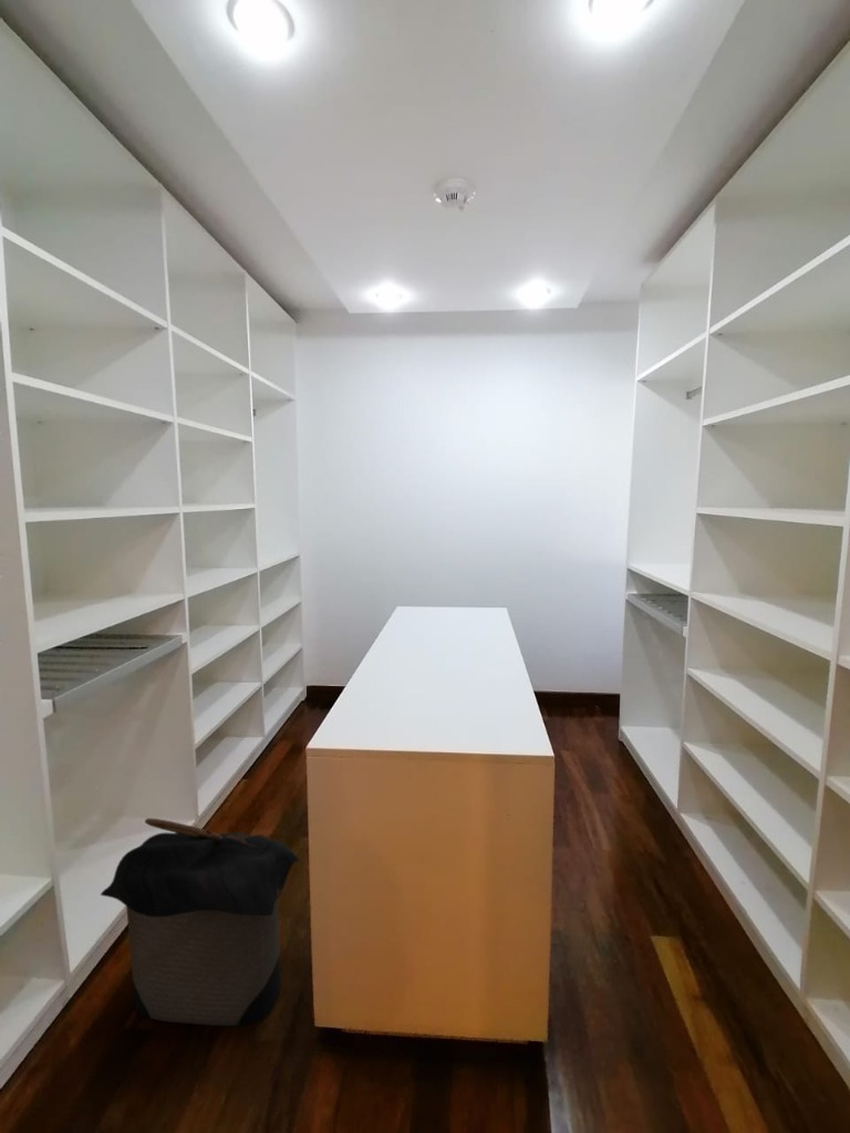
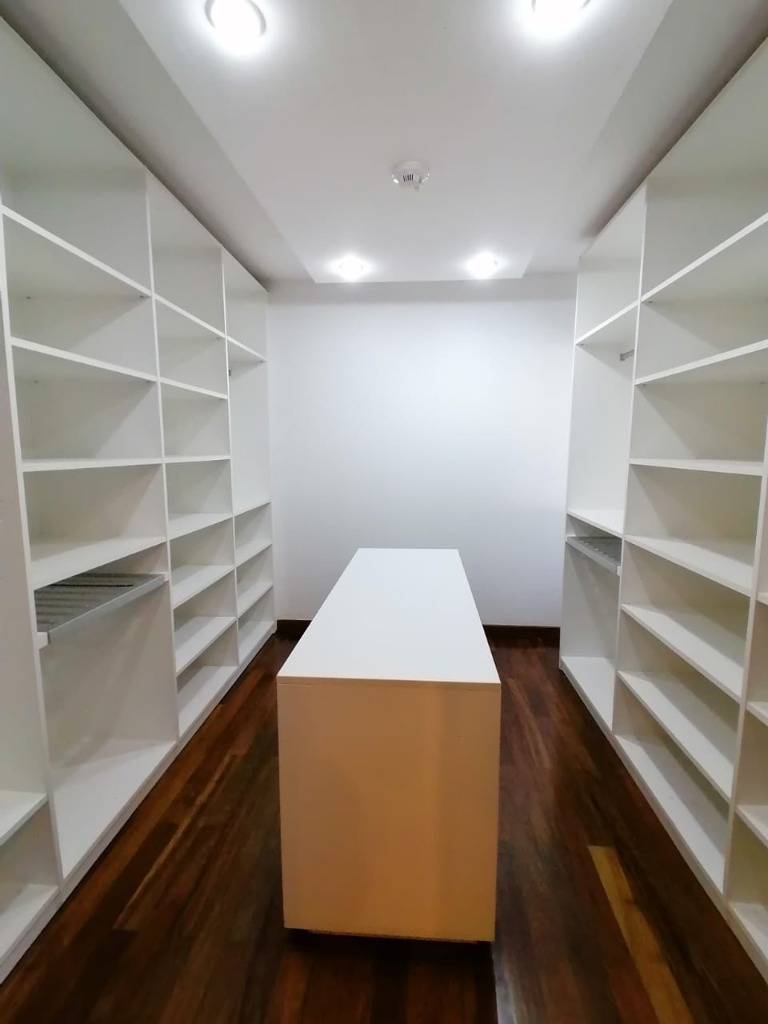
- laundry hamper [100,818,303,1027]
